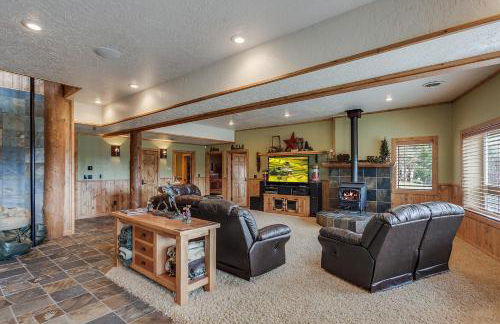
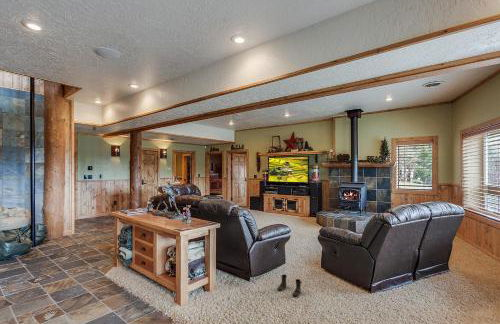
+ boots [277,273,302,297]
